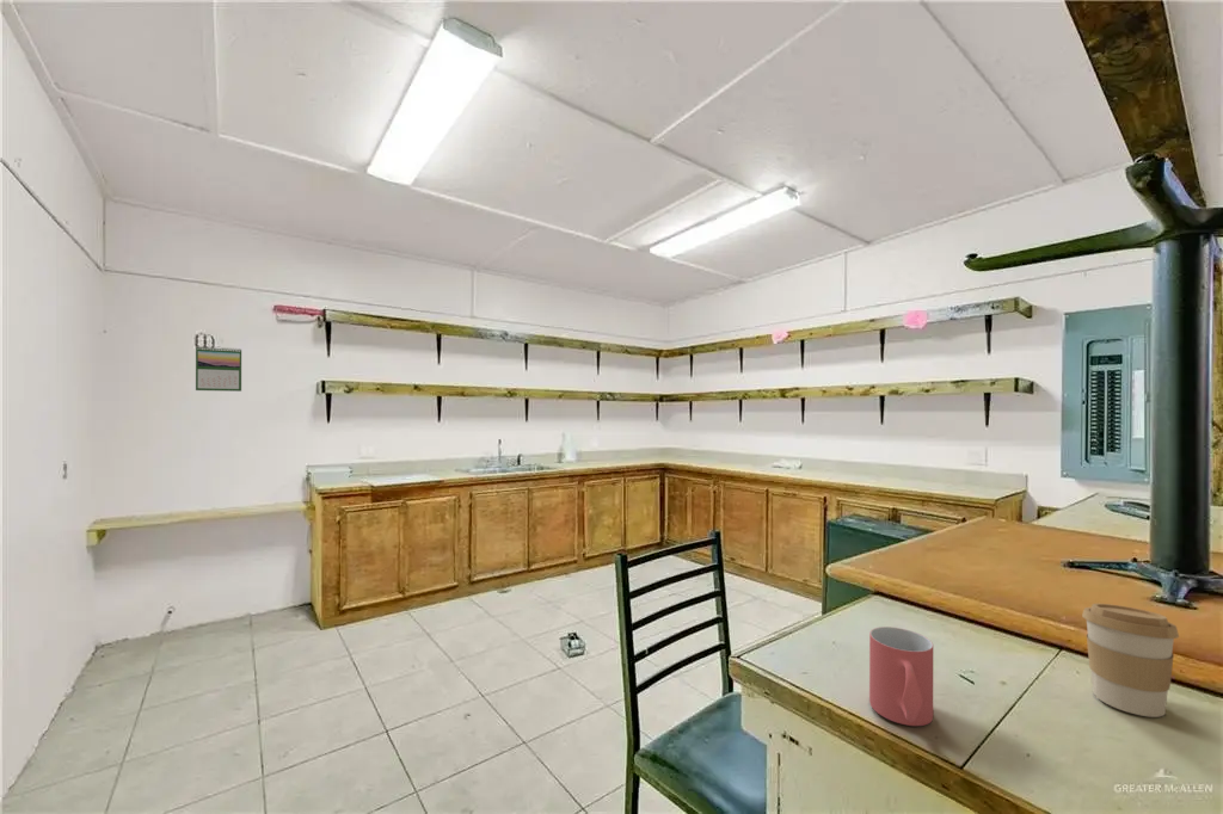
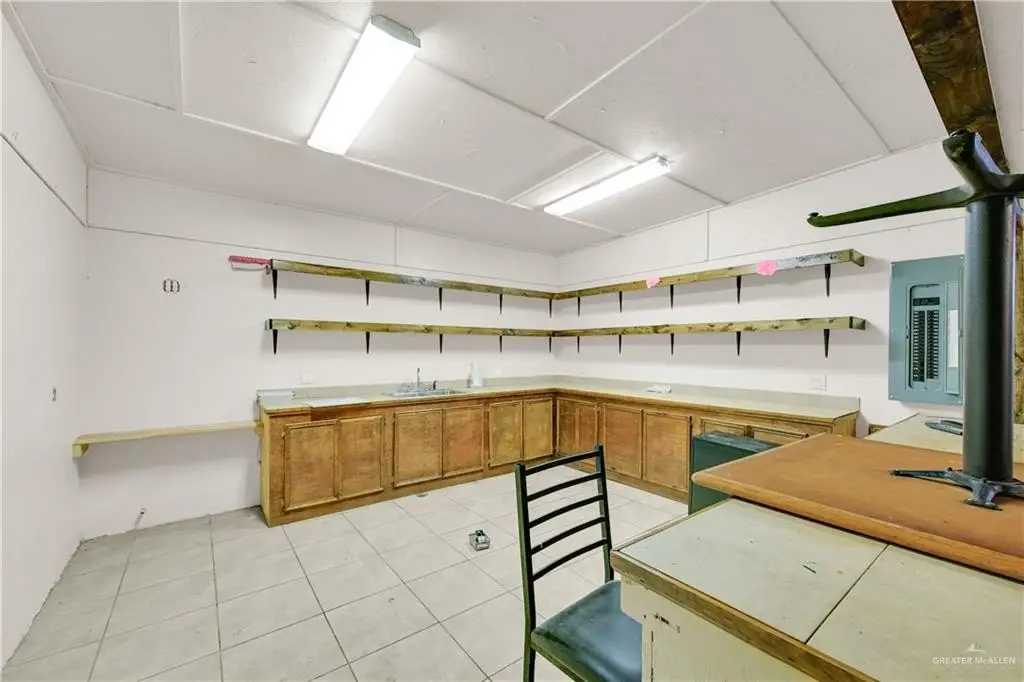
- coffee cup [1081,603,1180,719]
- calendar [195,345,242,393]
- mug [868,625,934,727]
